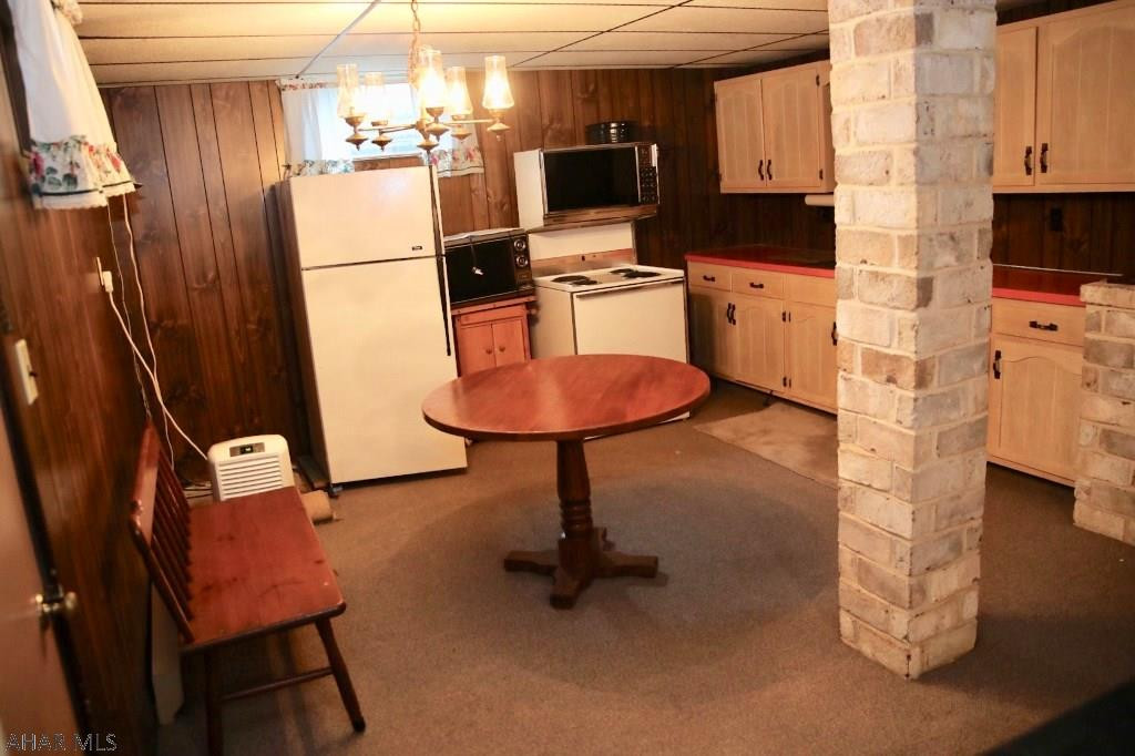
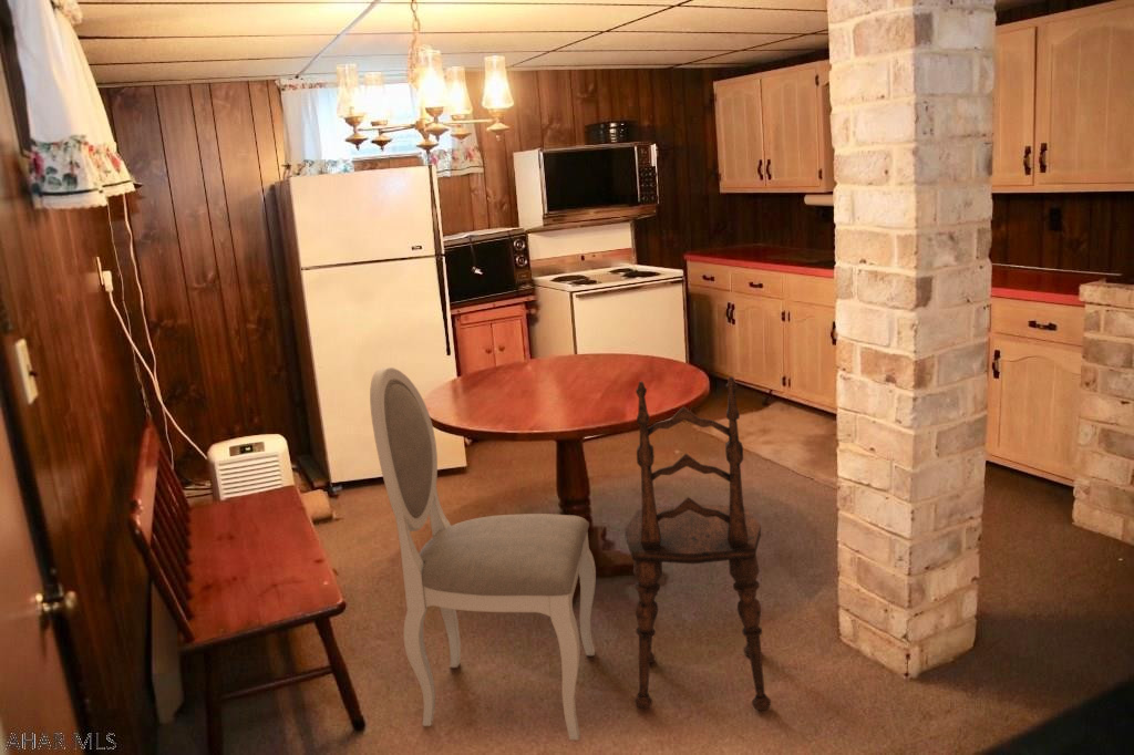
+ dining chair [369,366,597,742]
+ dining chair [623,375,772,711]
